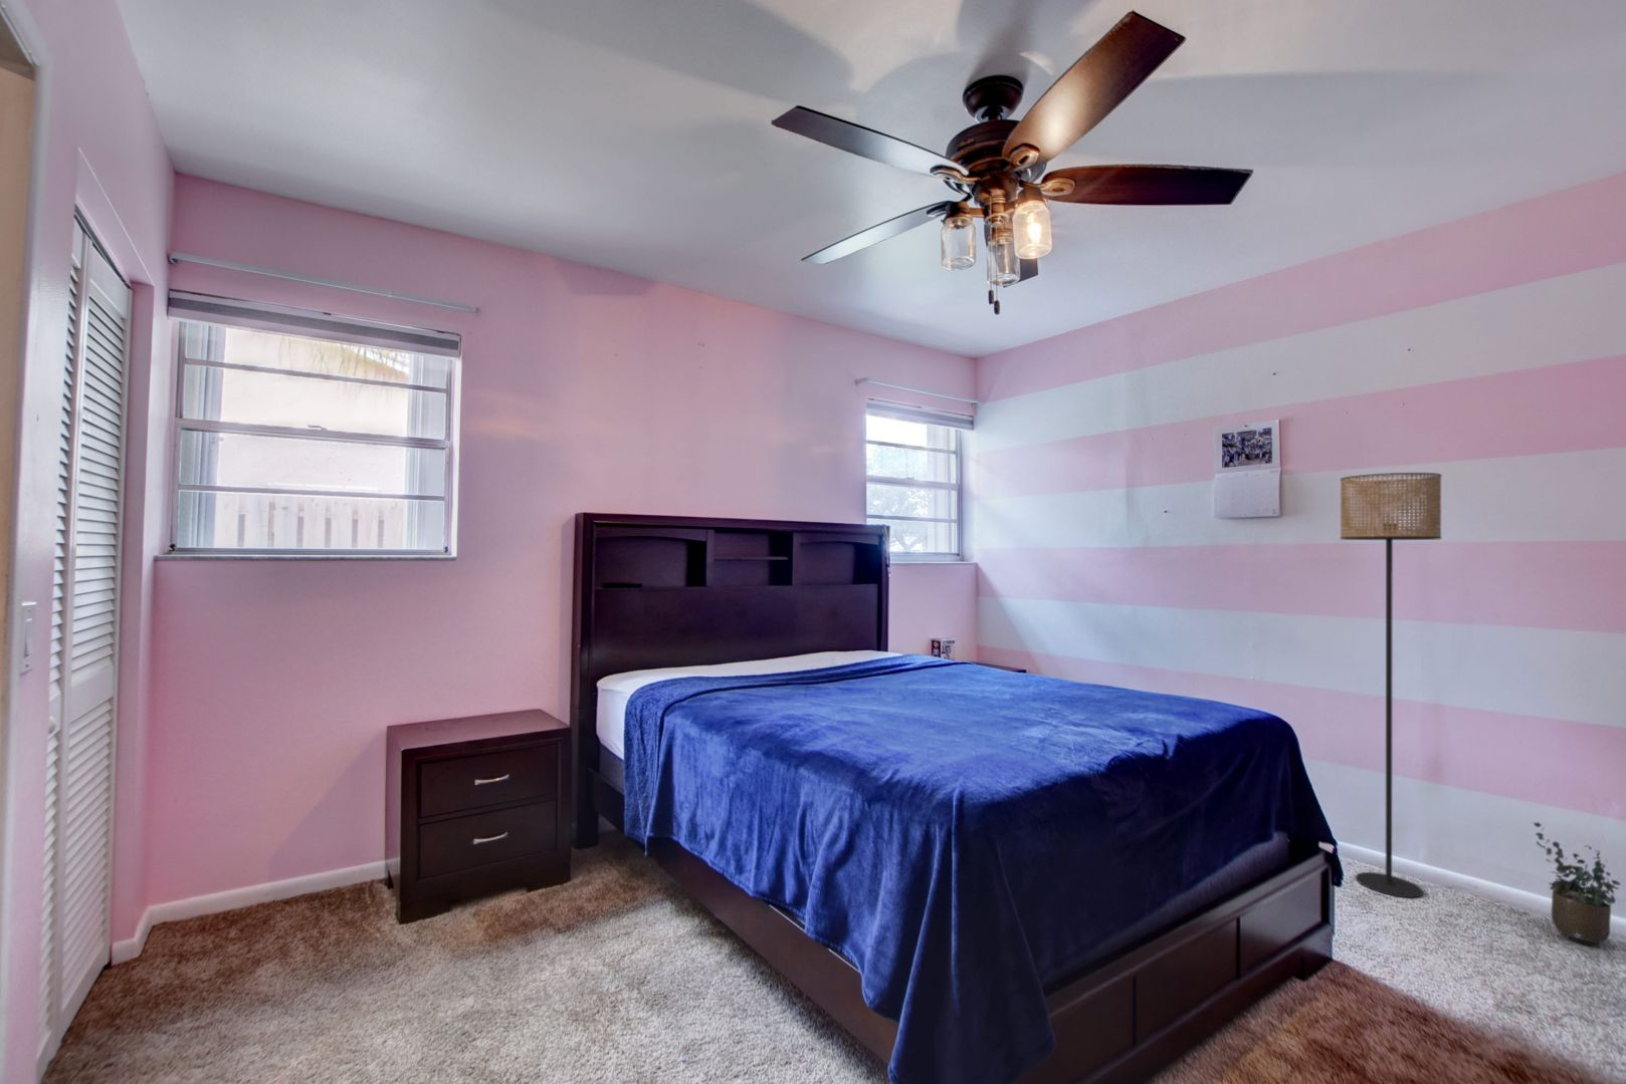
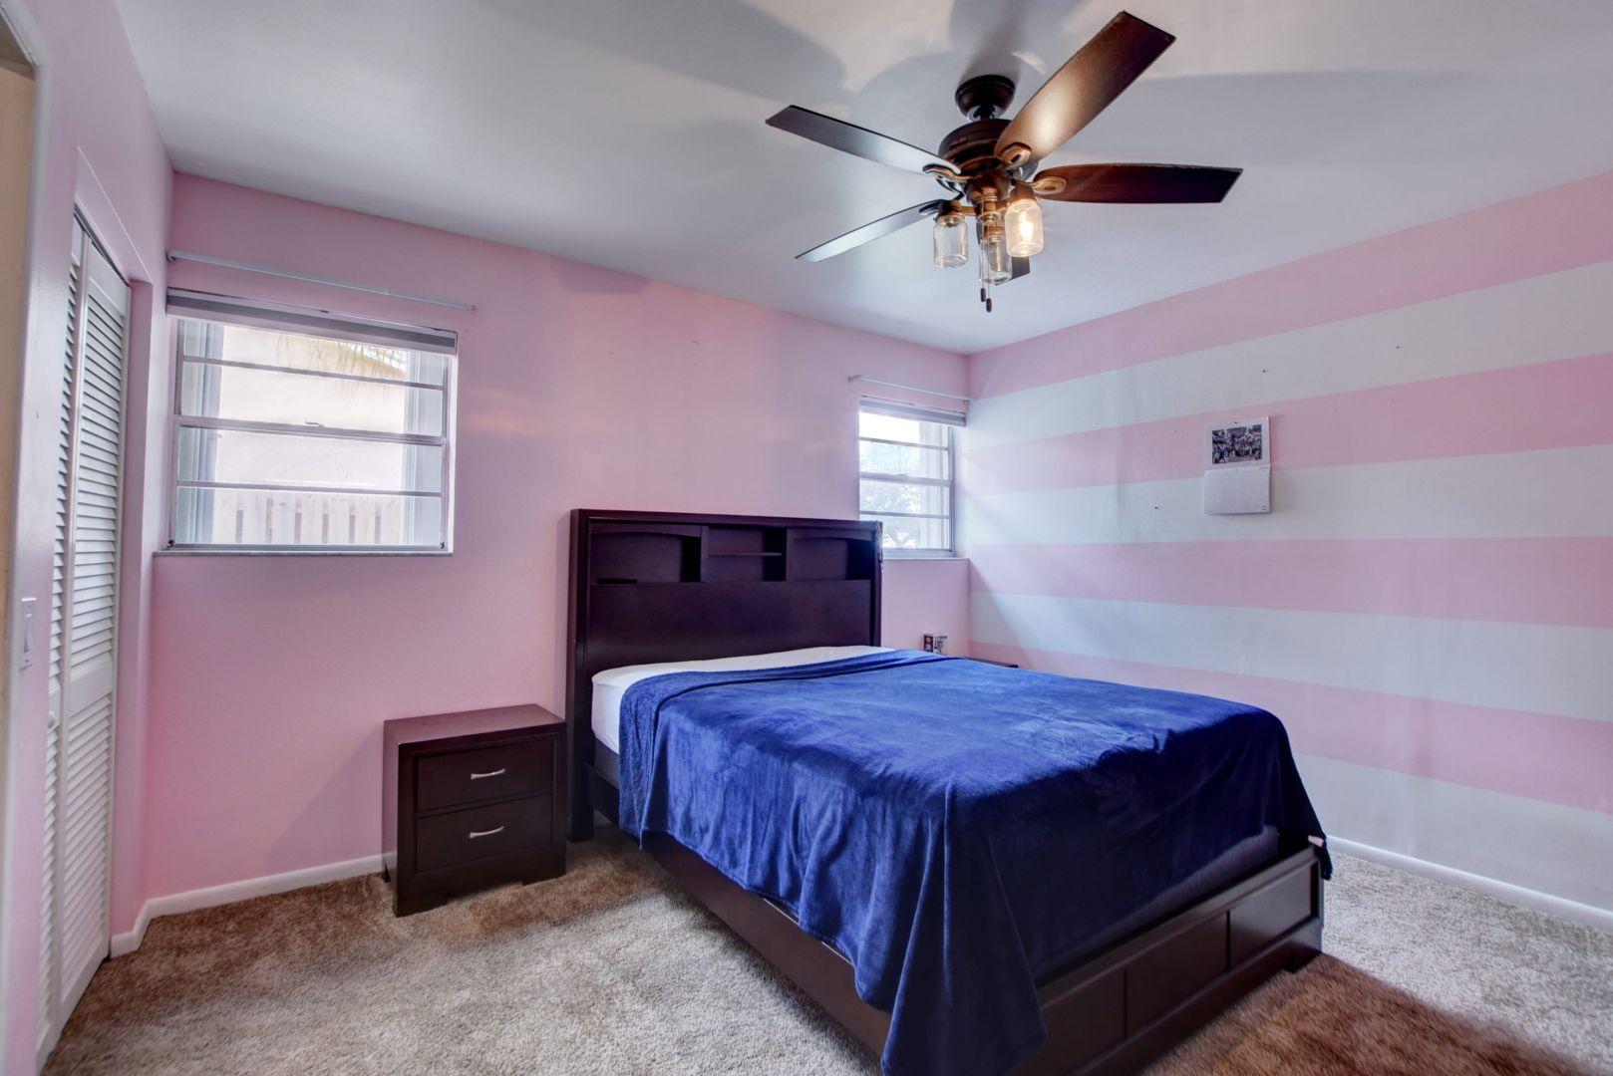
- floor lamp [1339,472,1442,899]
- potted plant [1533,821,1622,946]
